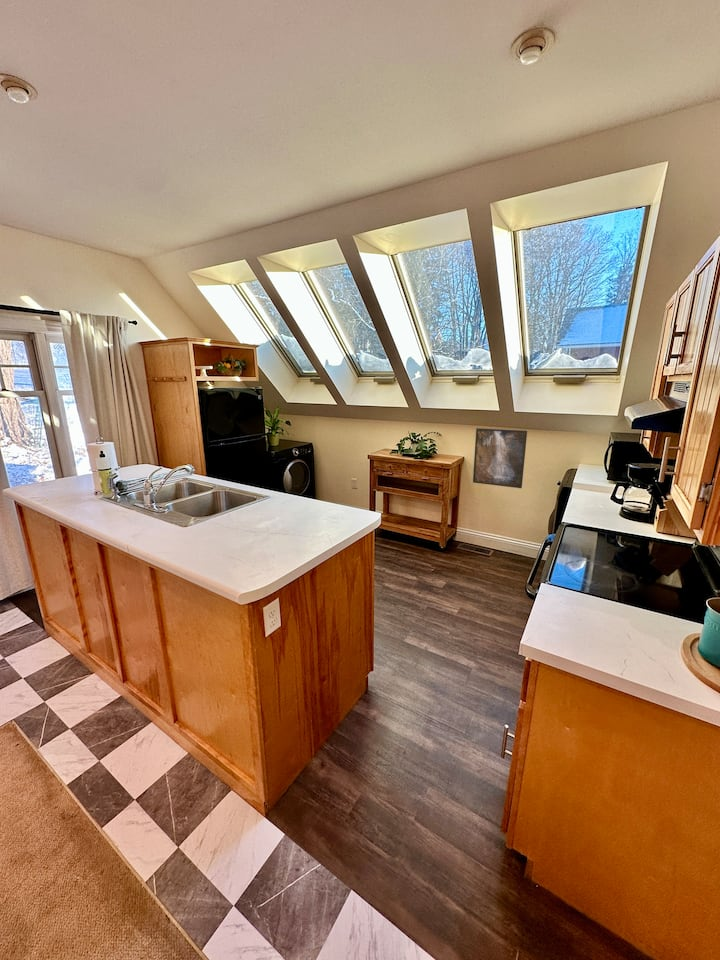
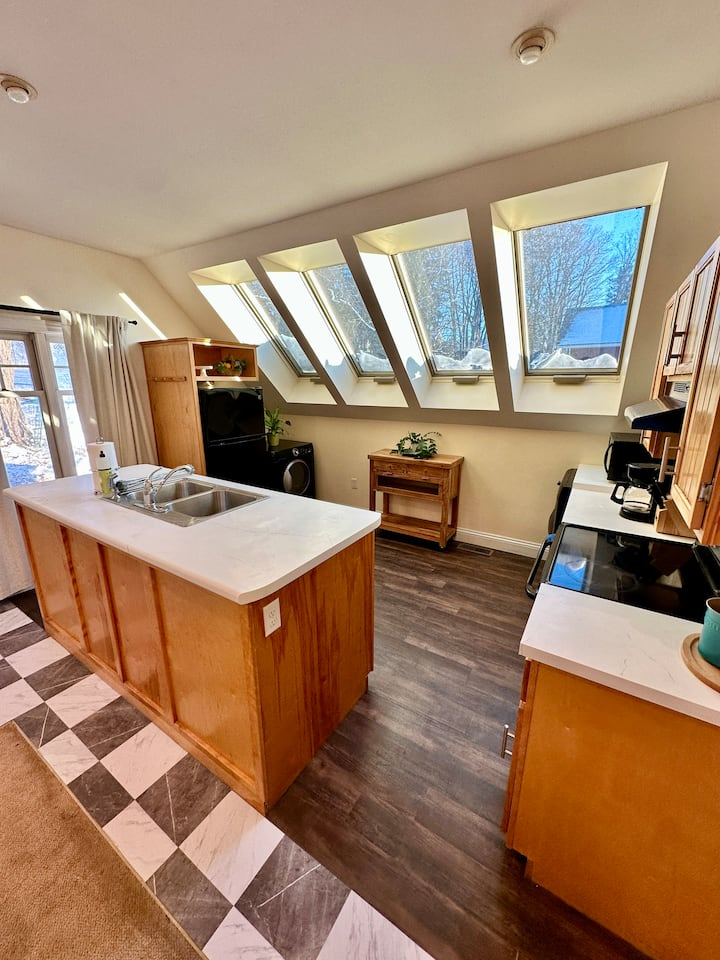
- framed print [472,427,528,489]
